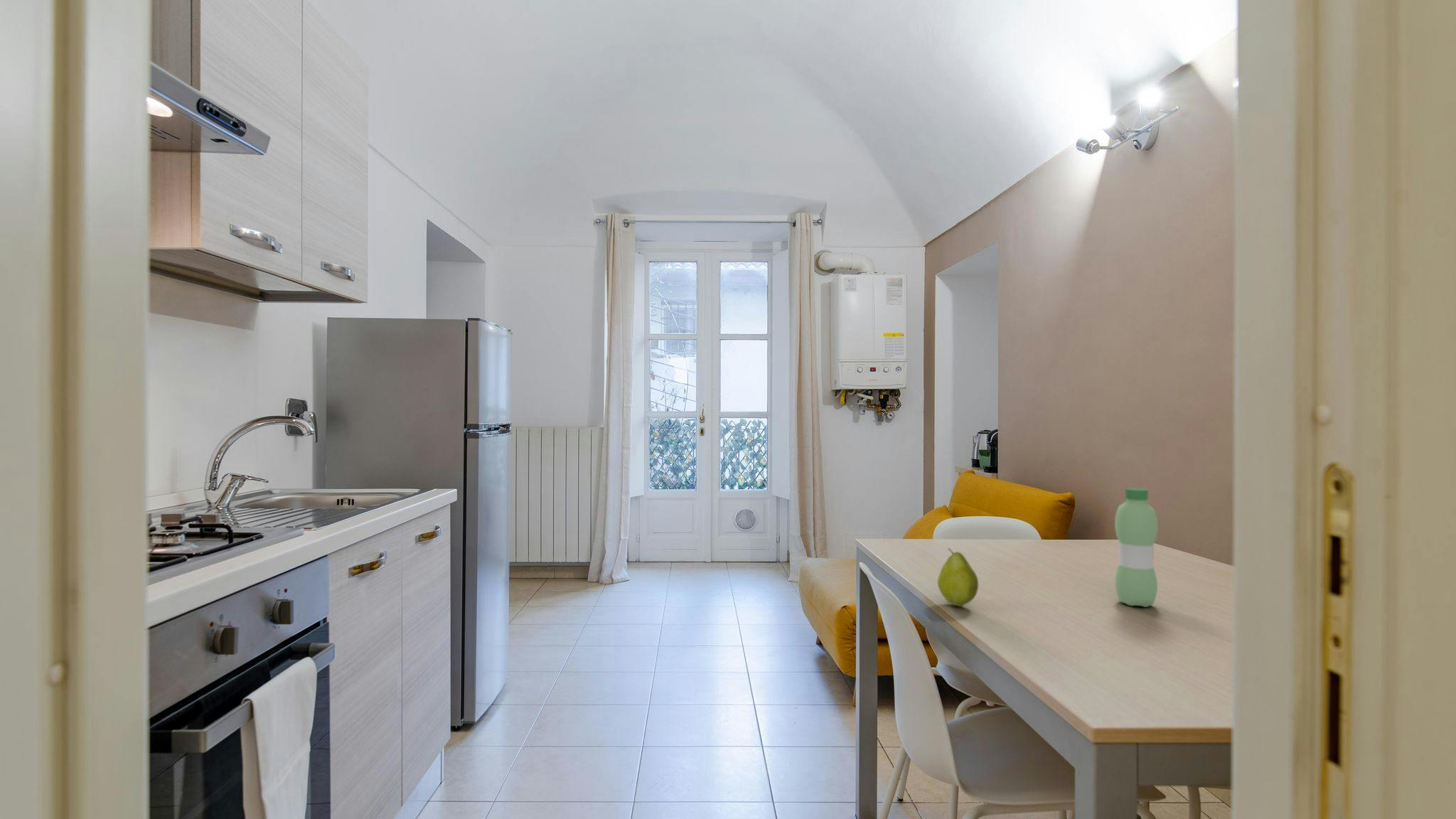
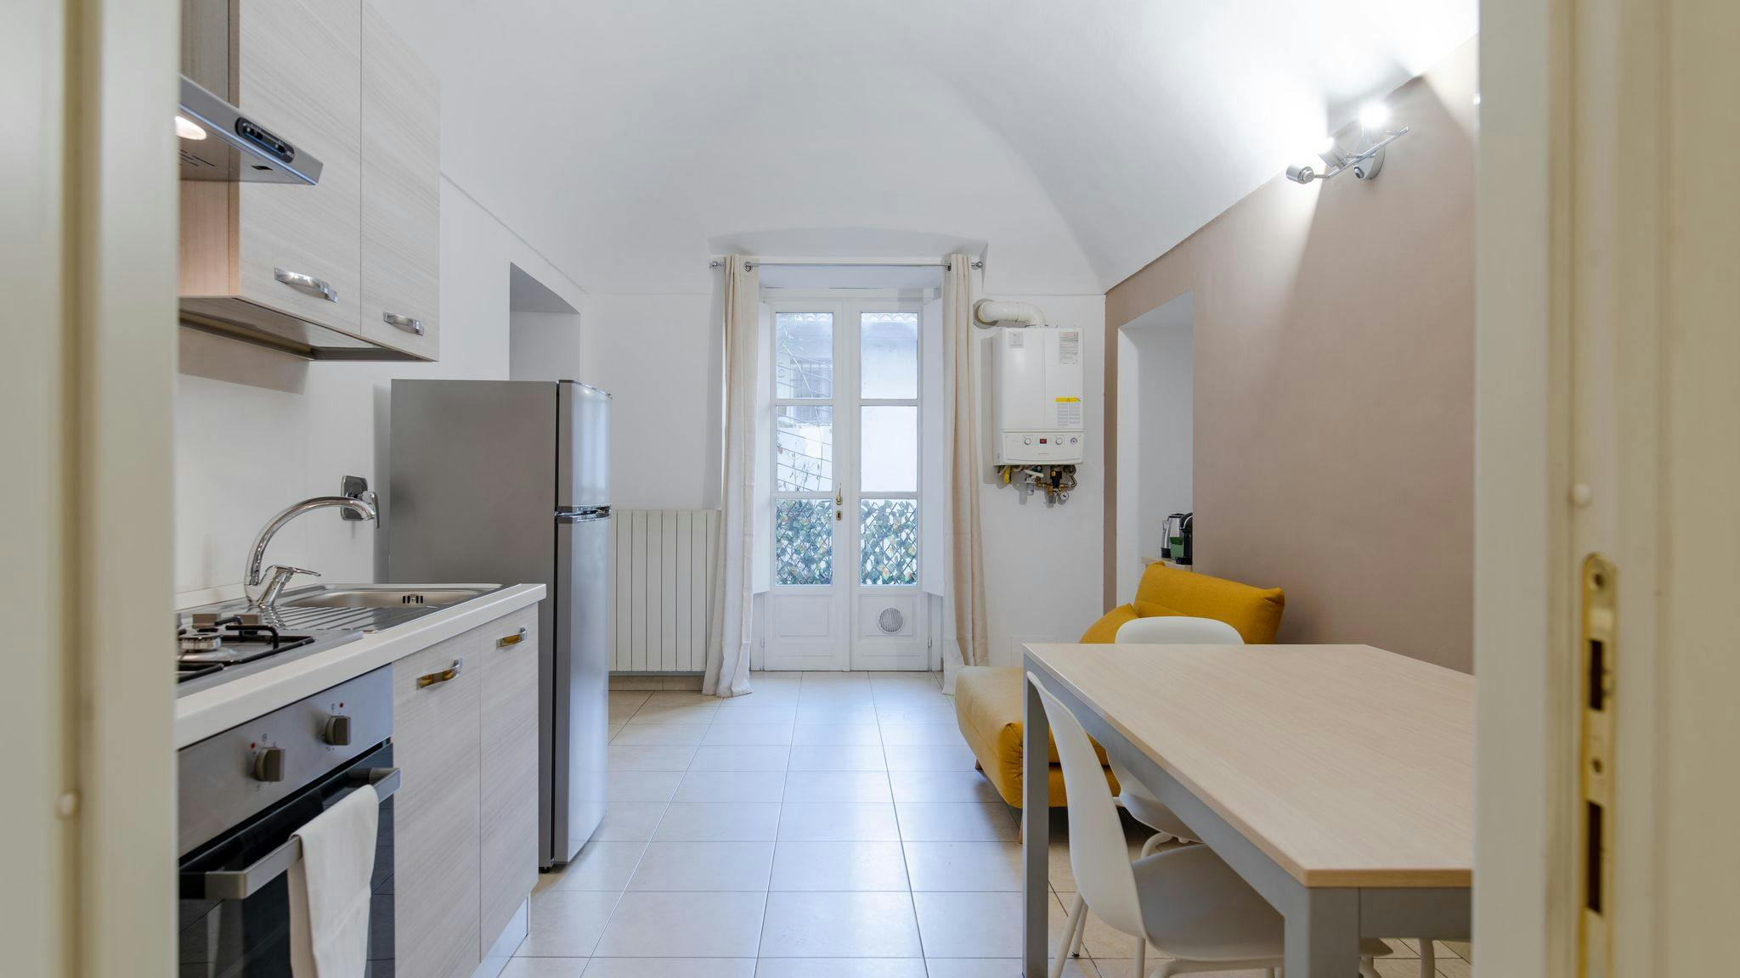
- water bottle [1114,488,1159,608]
- fruit [937,547,979,607]
